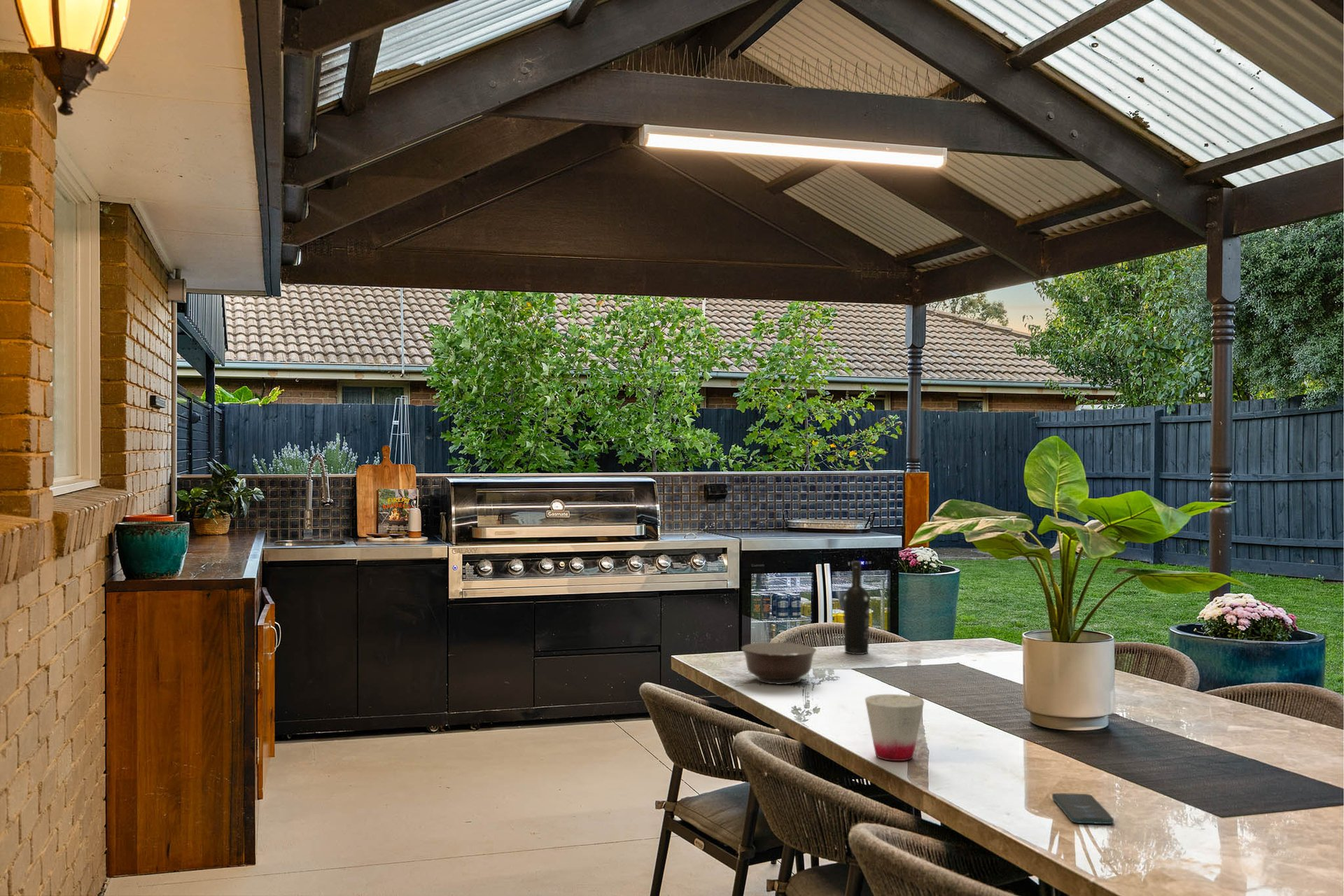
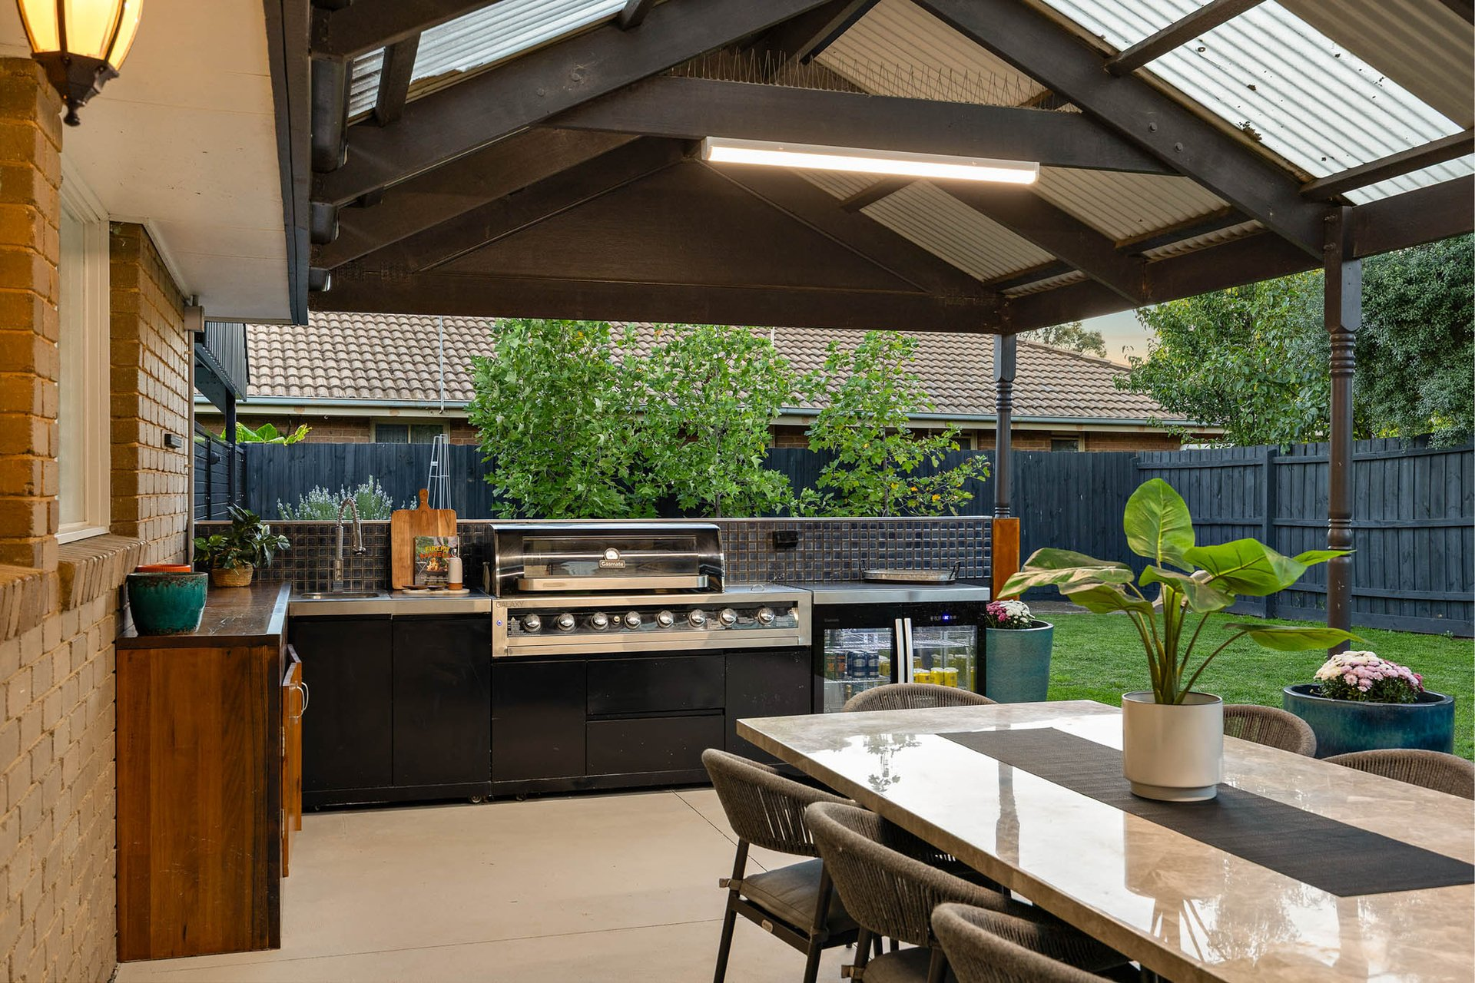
- cup [865,694,925,762]
- bowl [741,642,817,685]
- wine bottle [843,561,871,655]
- smartphone [1051,792,1114,825]
